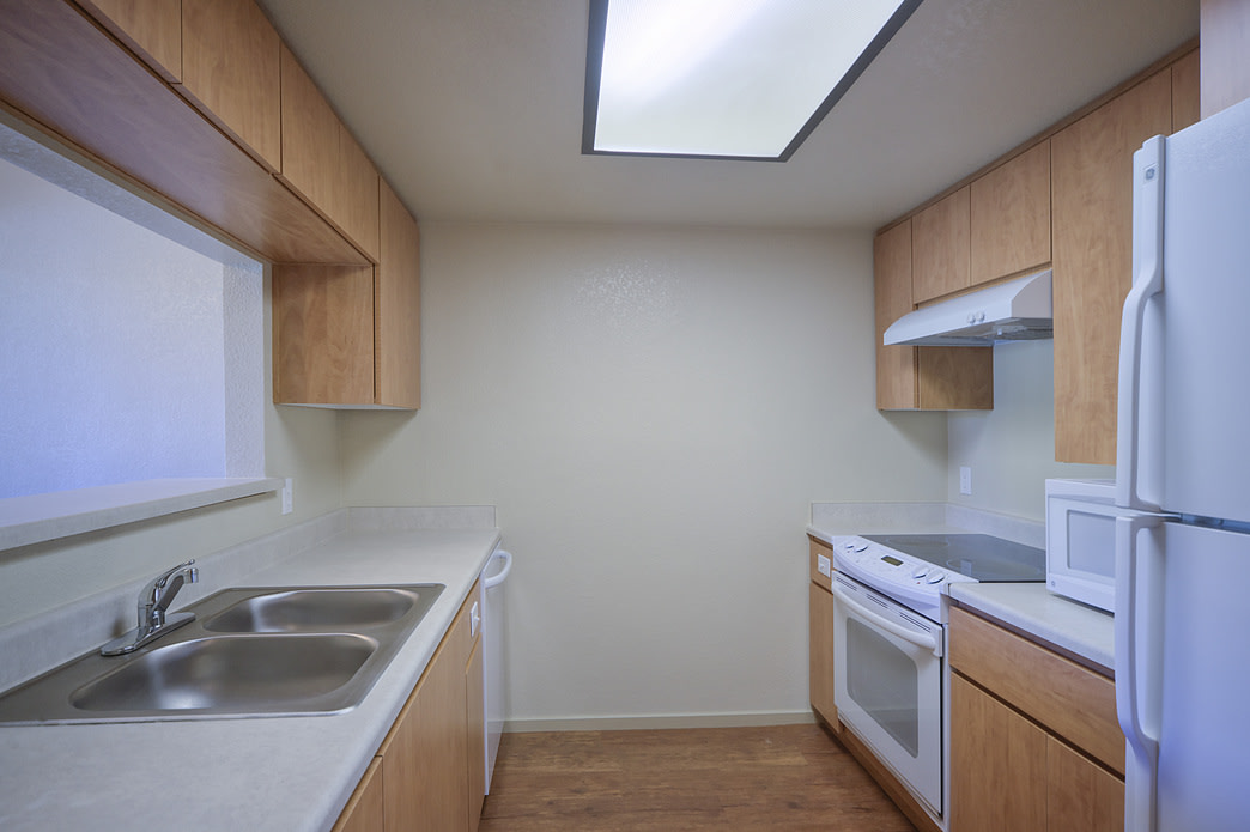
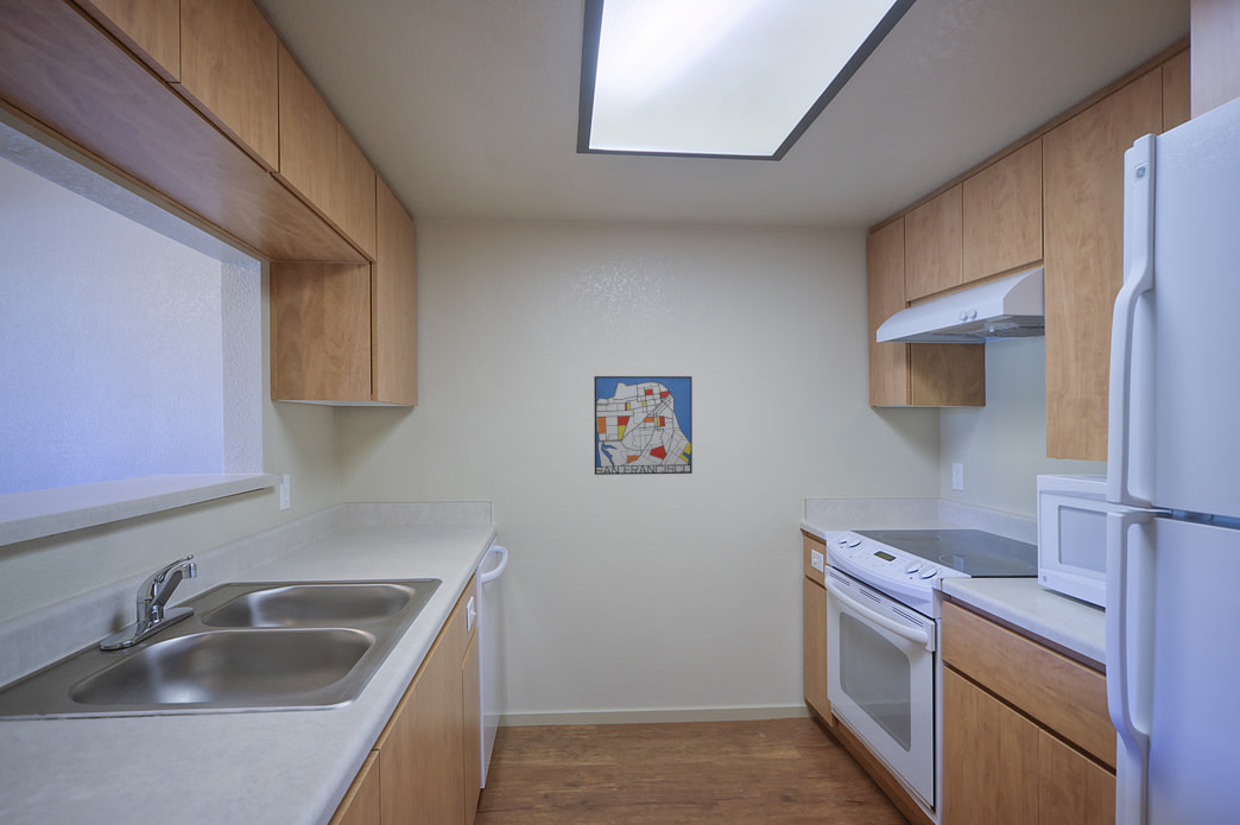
+ wall art [593,375,694,476]
